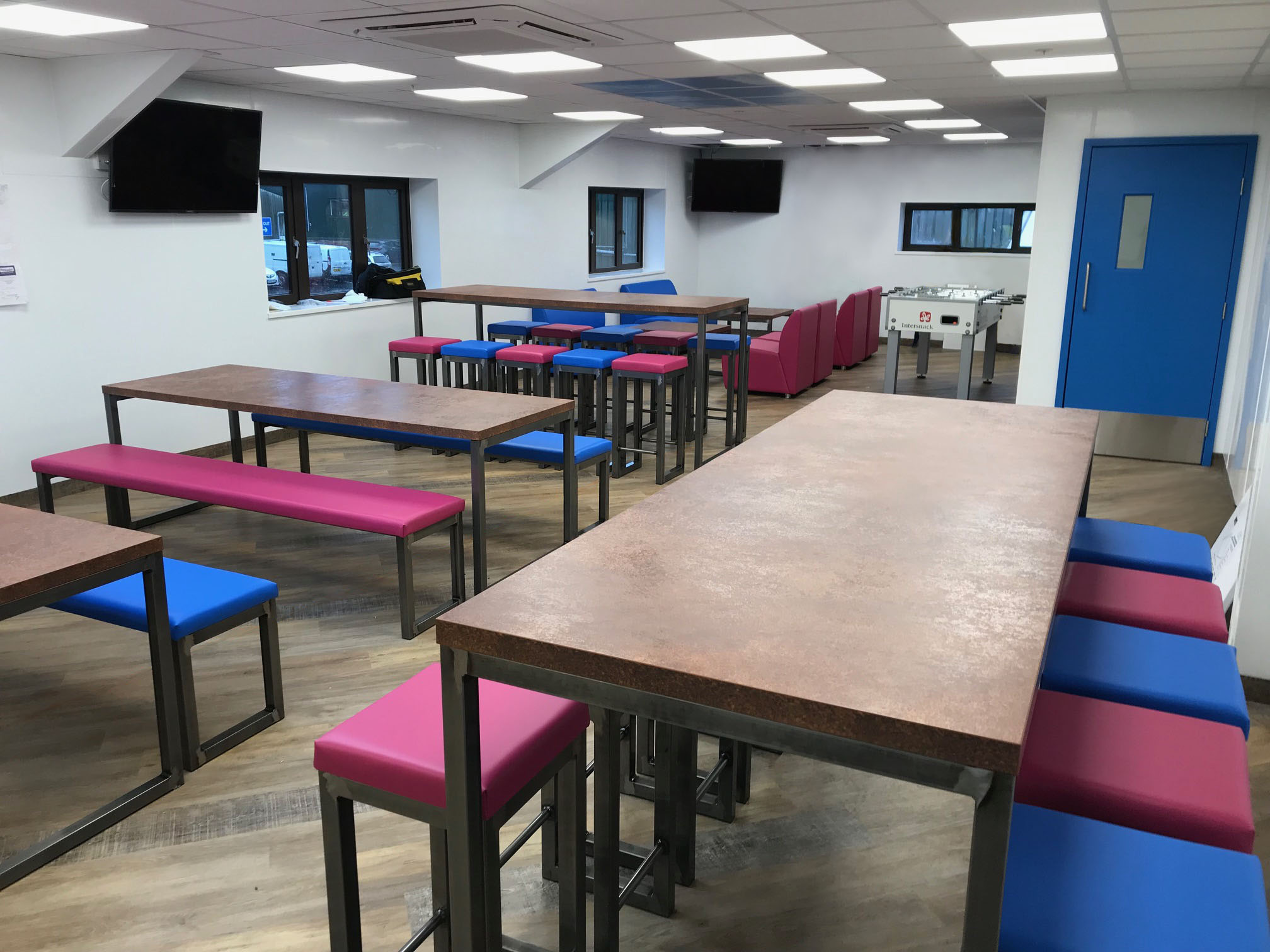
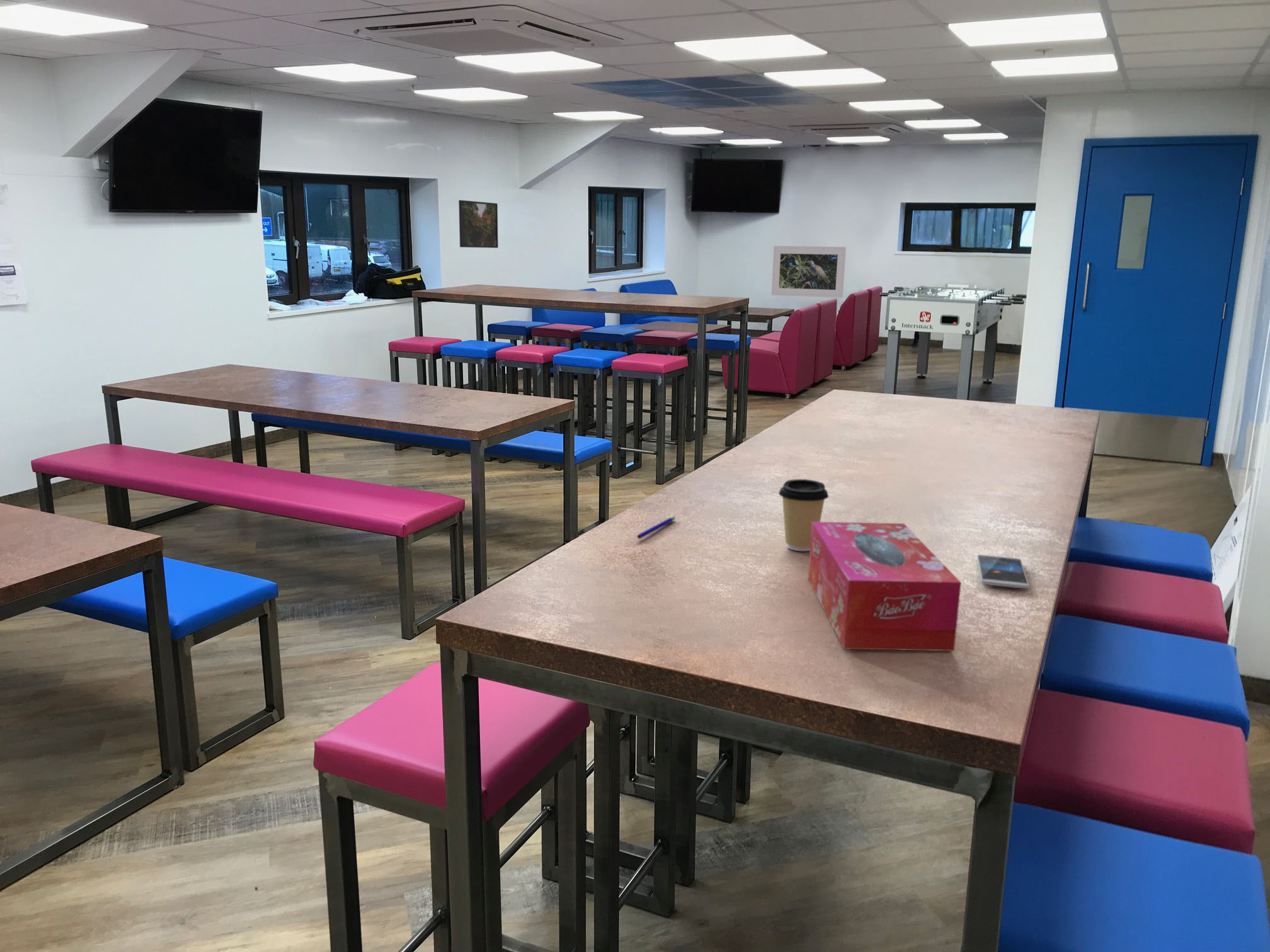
+ pen [636,516,676,540]
+ coffee cup [778,479,829,552]
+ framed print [771,246,847,298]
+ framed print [458,200,499,249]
+ tissue box [808,521,962,652]
+ smartphone [976,554,1030,589]
